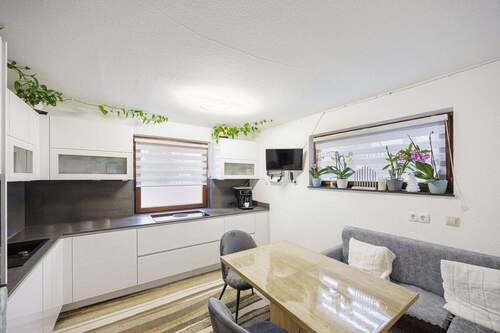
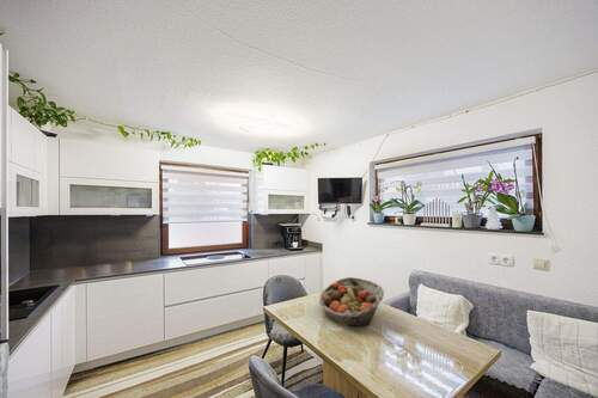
+ fruit basket [318,276,385,327]
